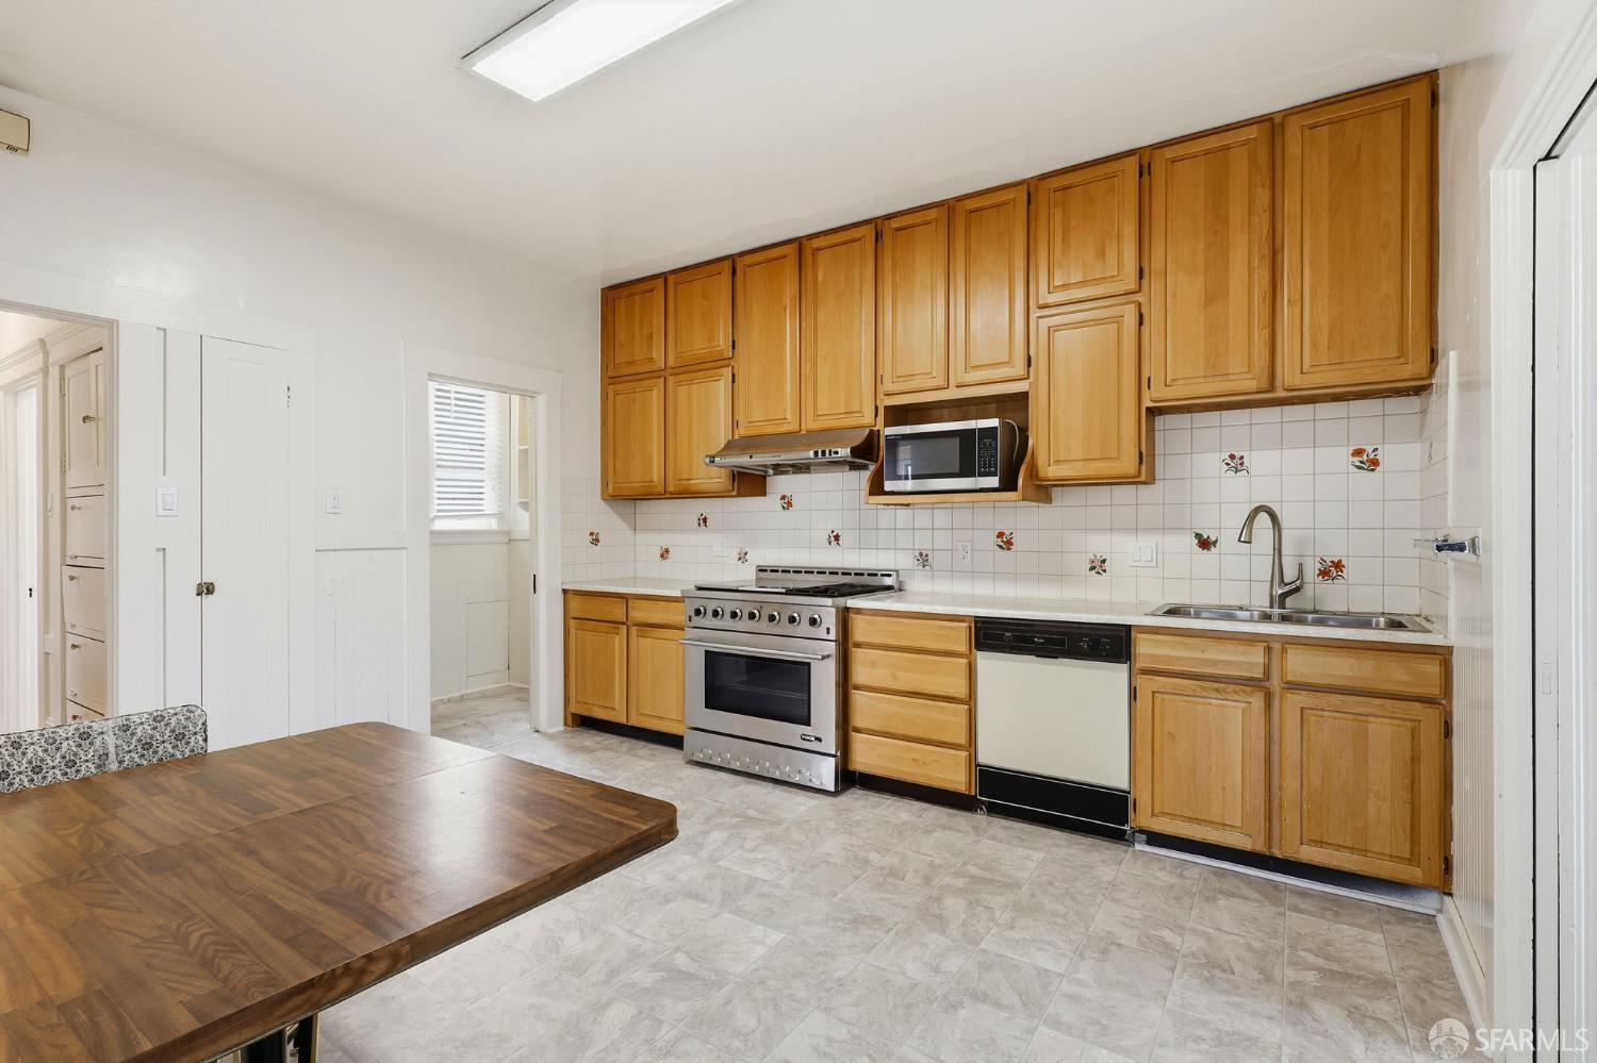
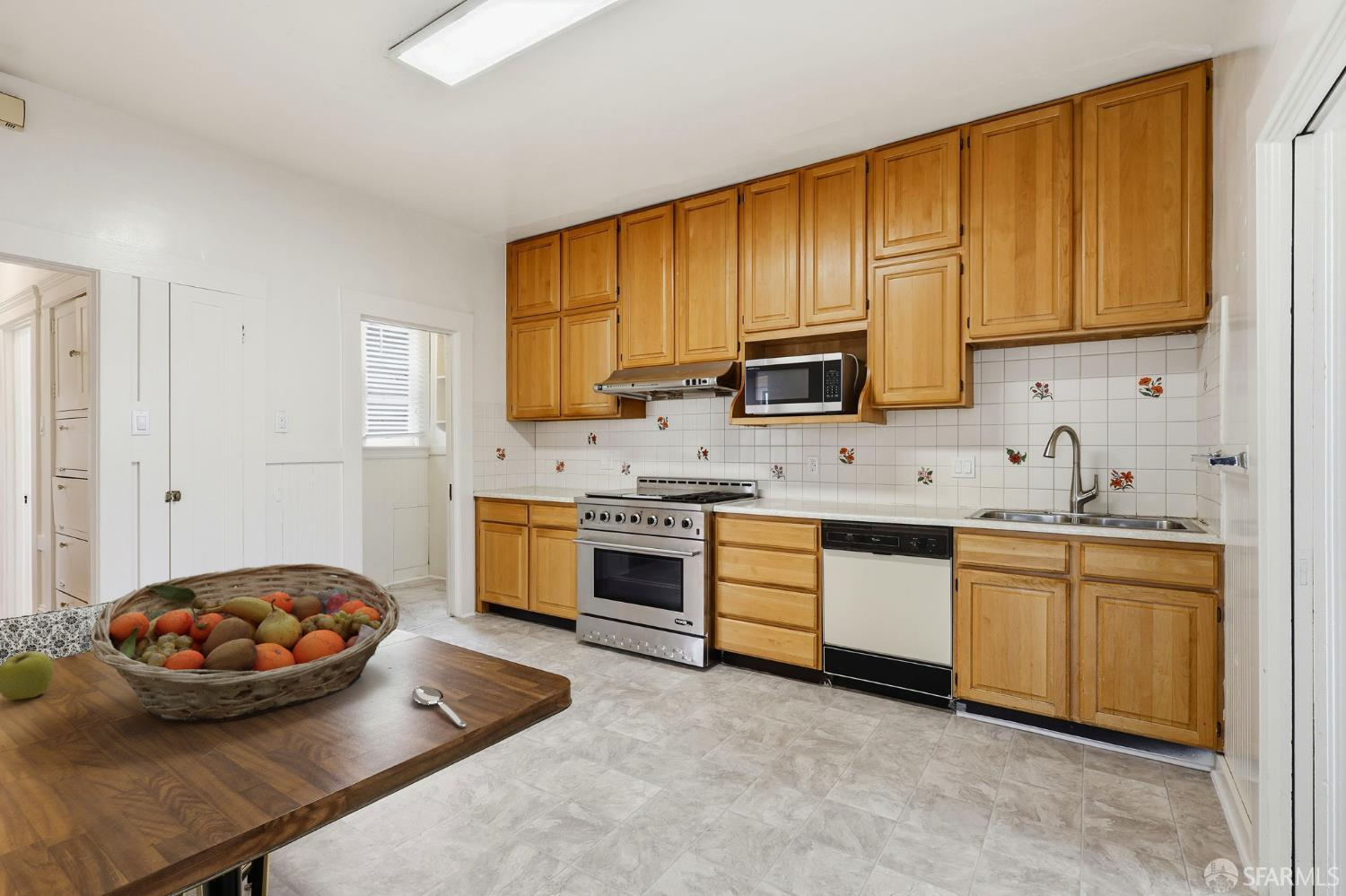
+ spoon [412,685,468,728]
+ apple [0,645,55,700]
+ fruit basket [90,562,400,724]
